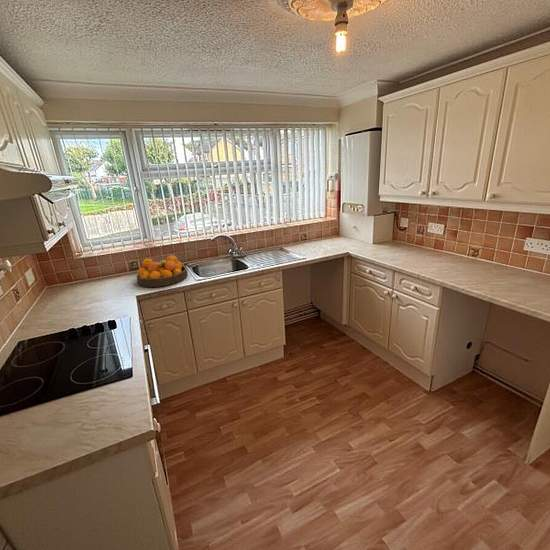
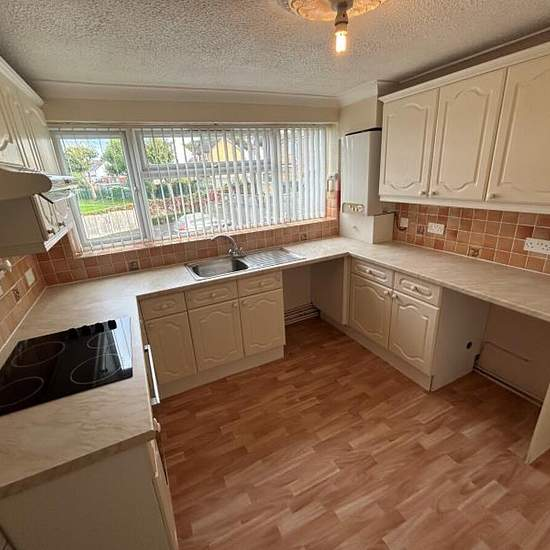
- fruit bowl [136,254,189,288]
